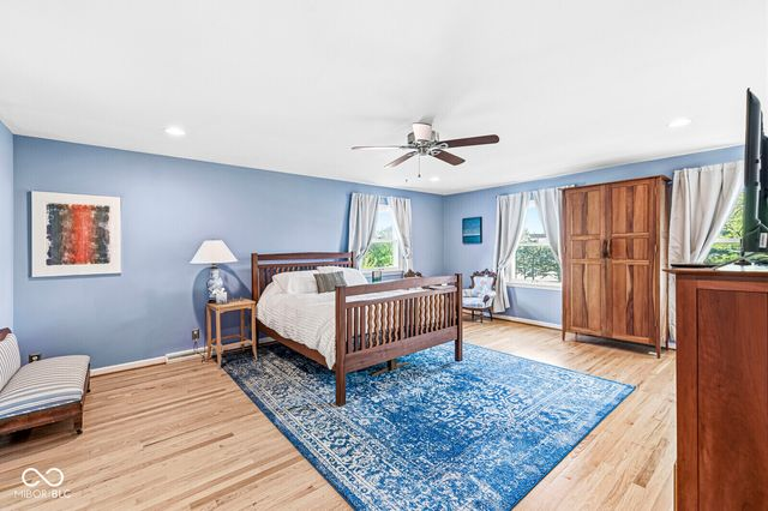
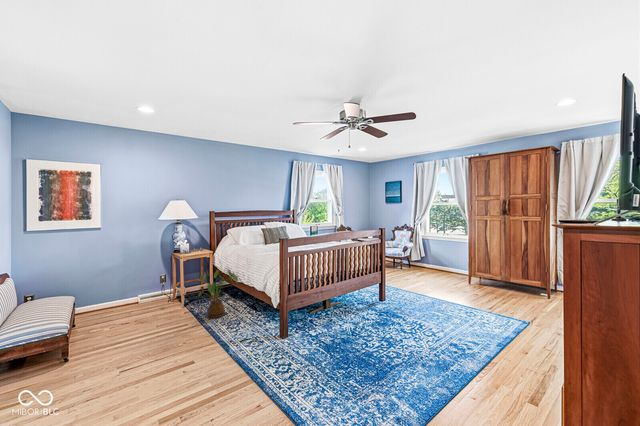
+ house plant [197,268,239,319]
